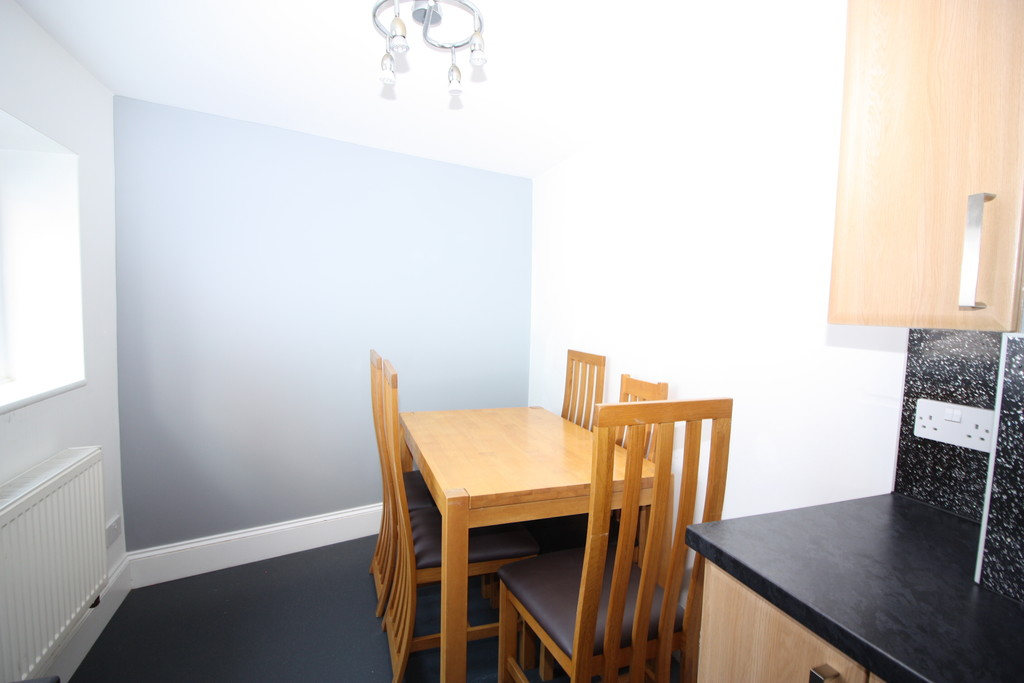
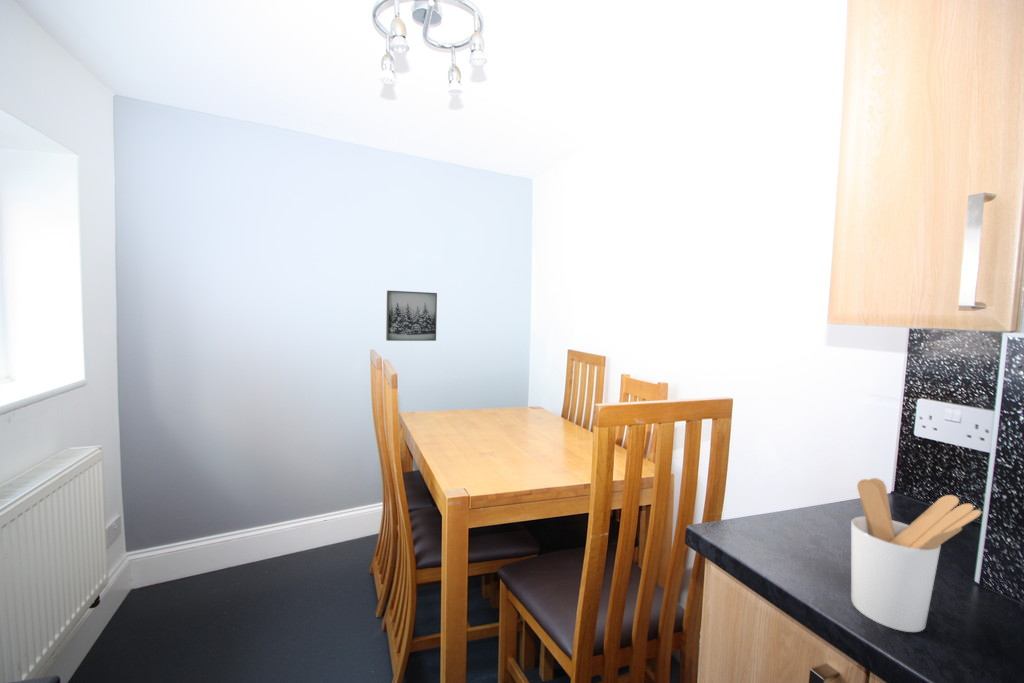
+ utensil holder [850,477,982,633]
+ wall art [385,290,438,342]
